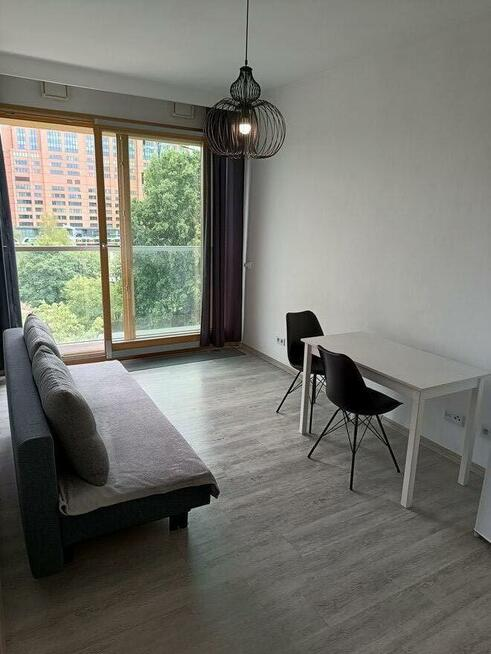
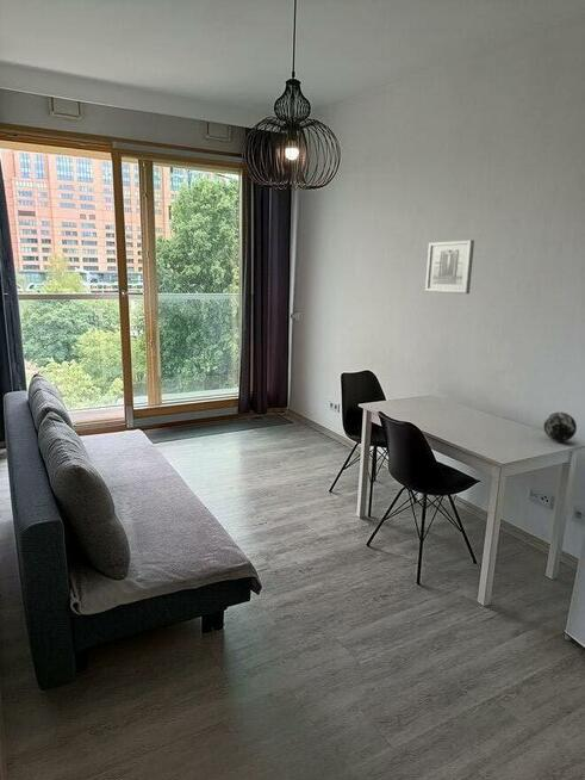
+ decorative orb [543,411,578,442]
+ wall art [424,239,475,295]
